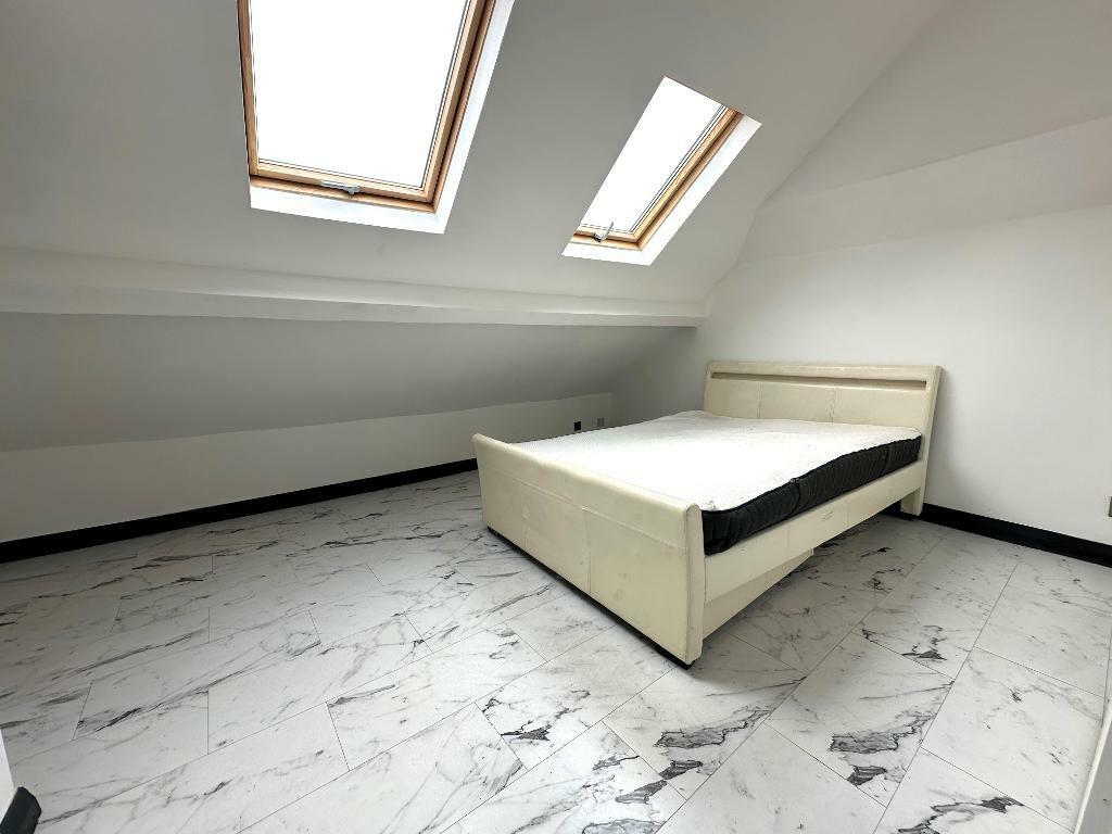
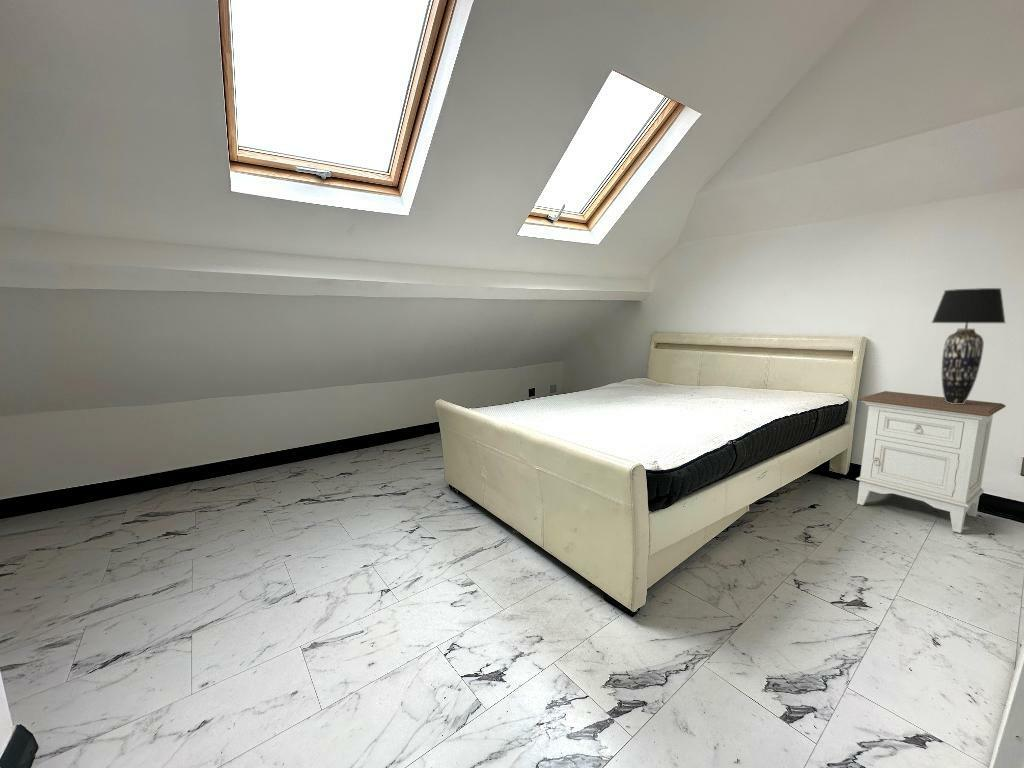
+ nightstand [855,390,1007,534]
+ table lamp [930,287,1007,404]
